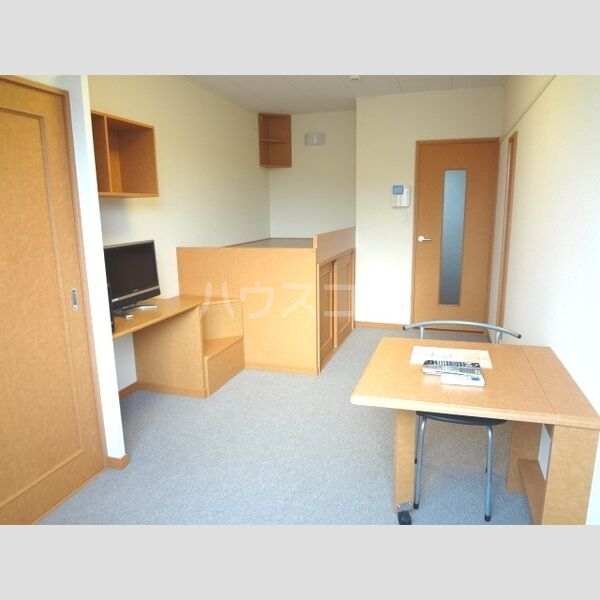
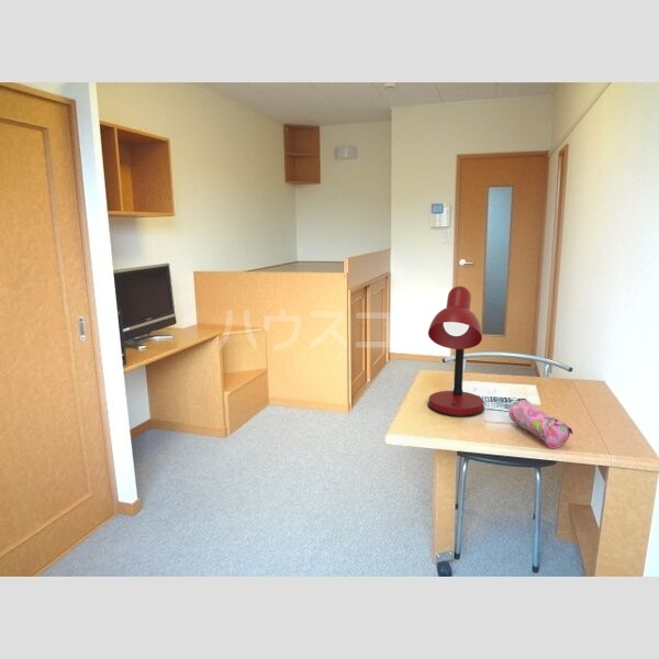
+ desk lamp [426,286,485,417]
+ pencil case [507,399,573,449]
